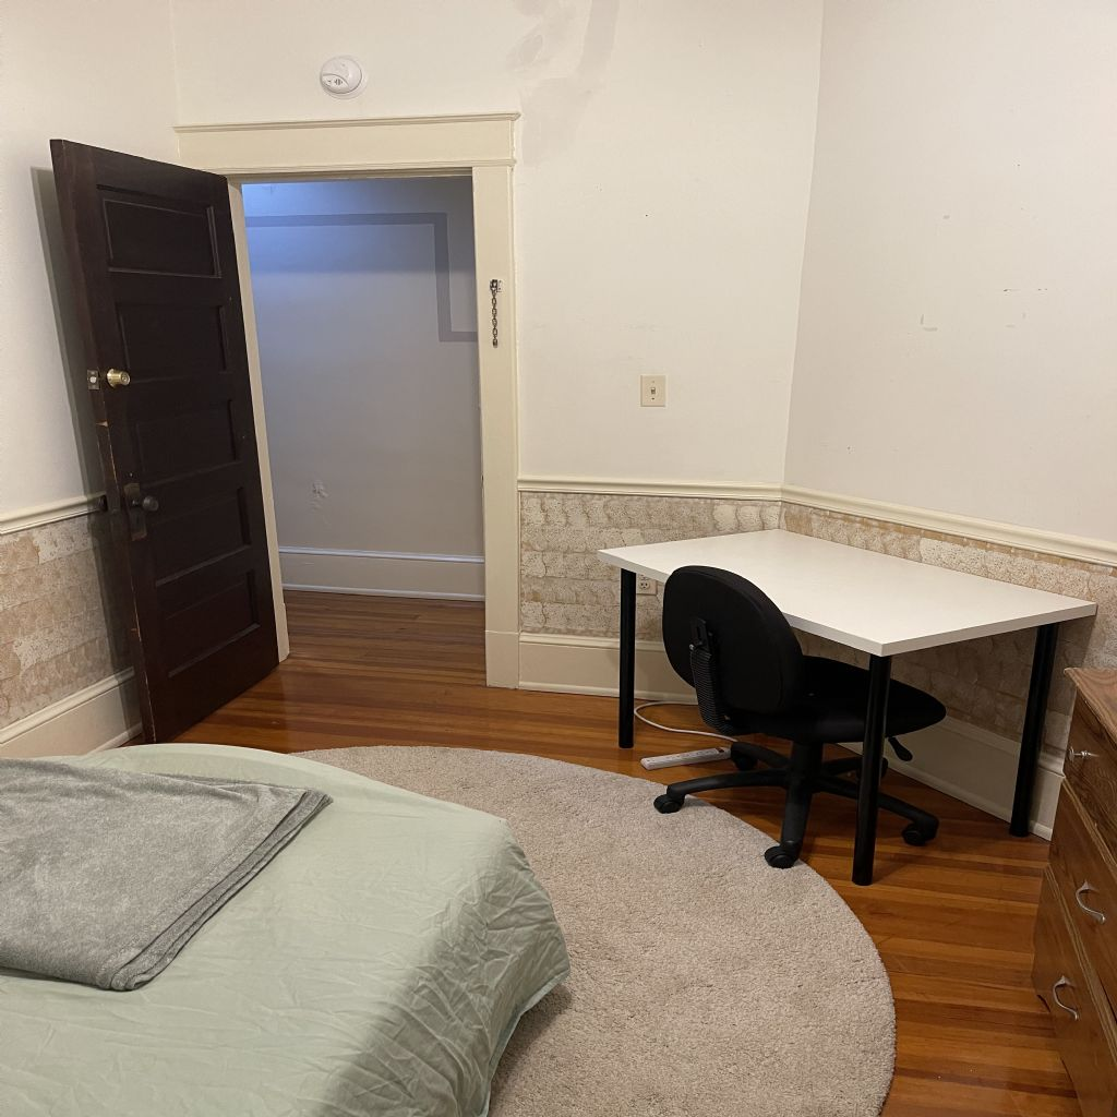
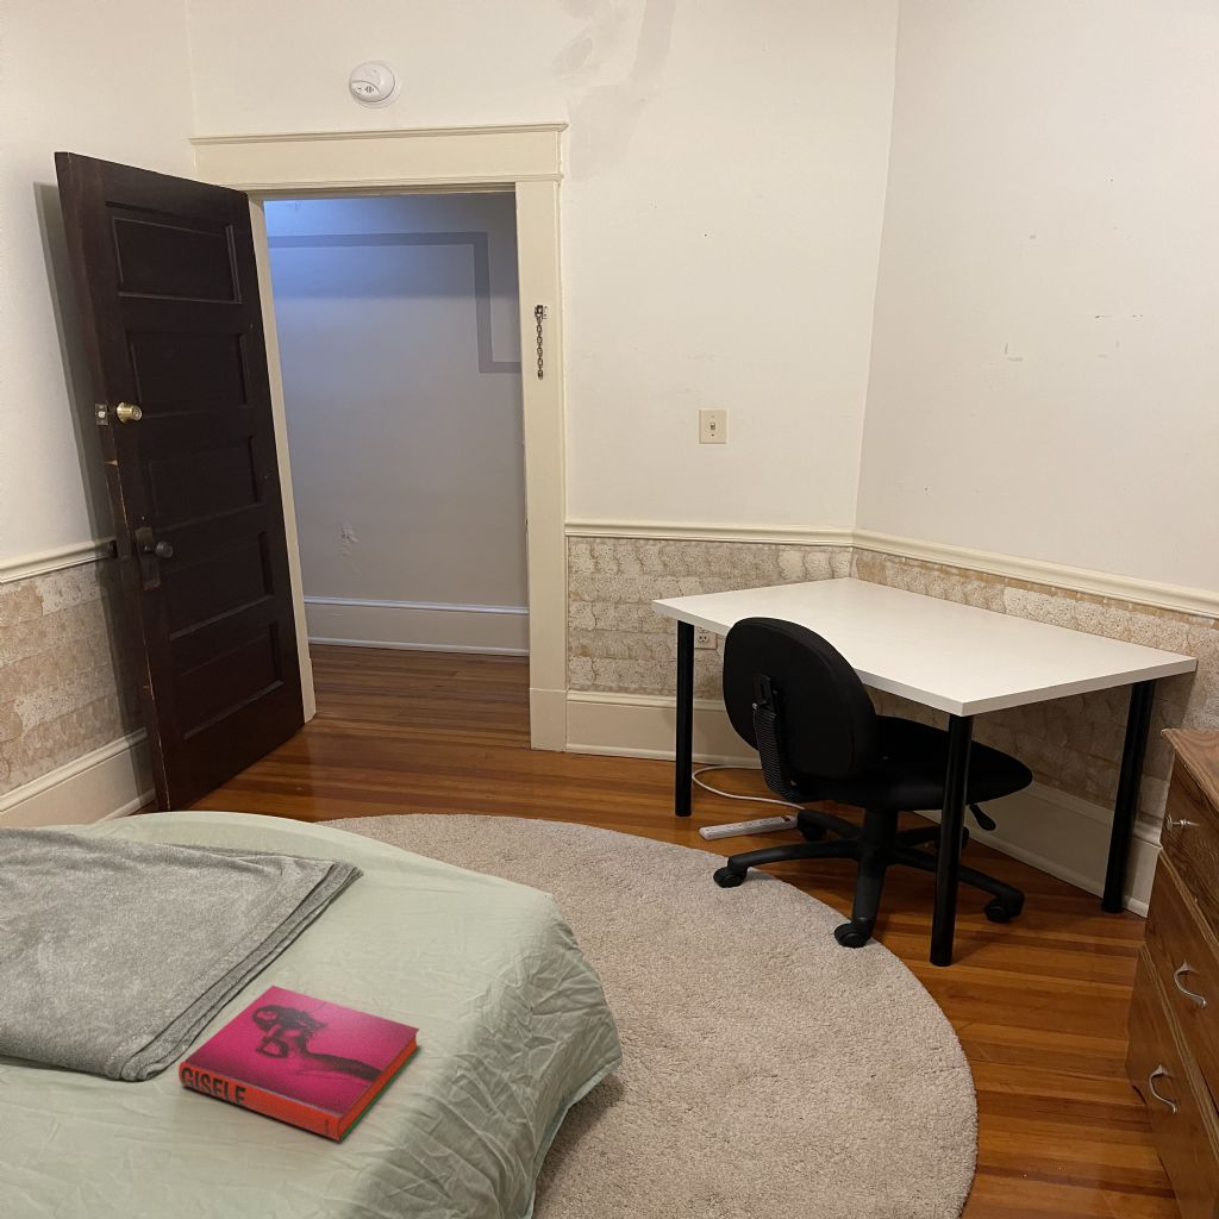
+ hardback book [177,984,421,1143]
